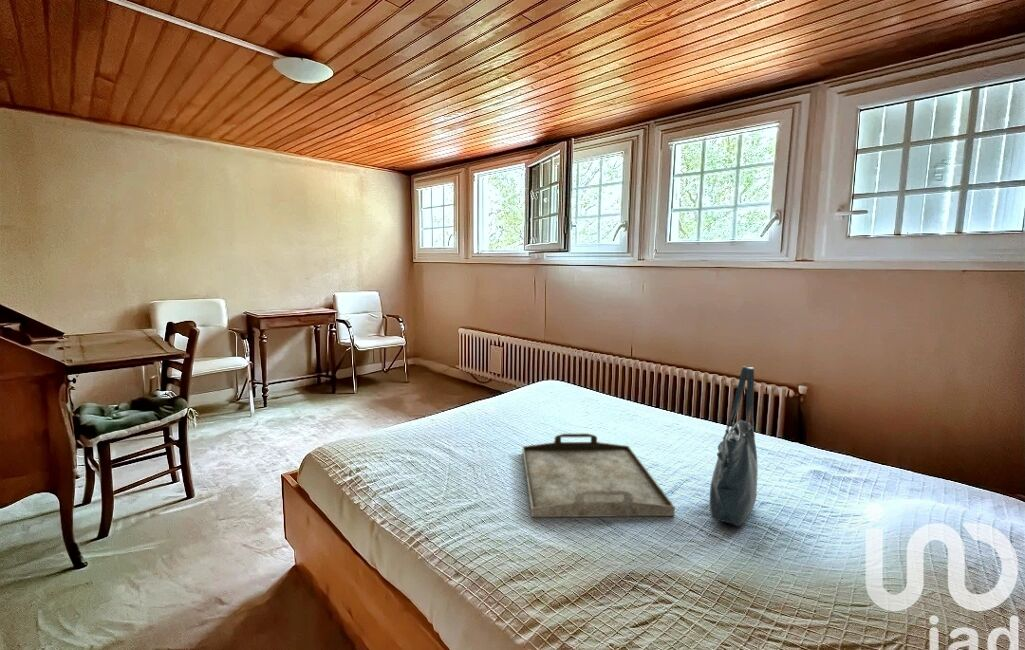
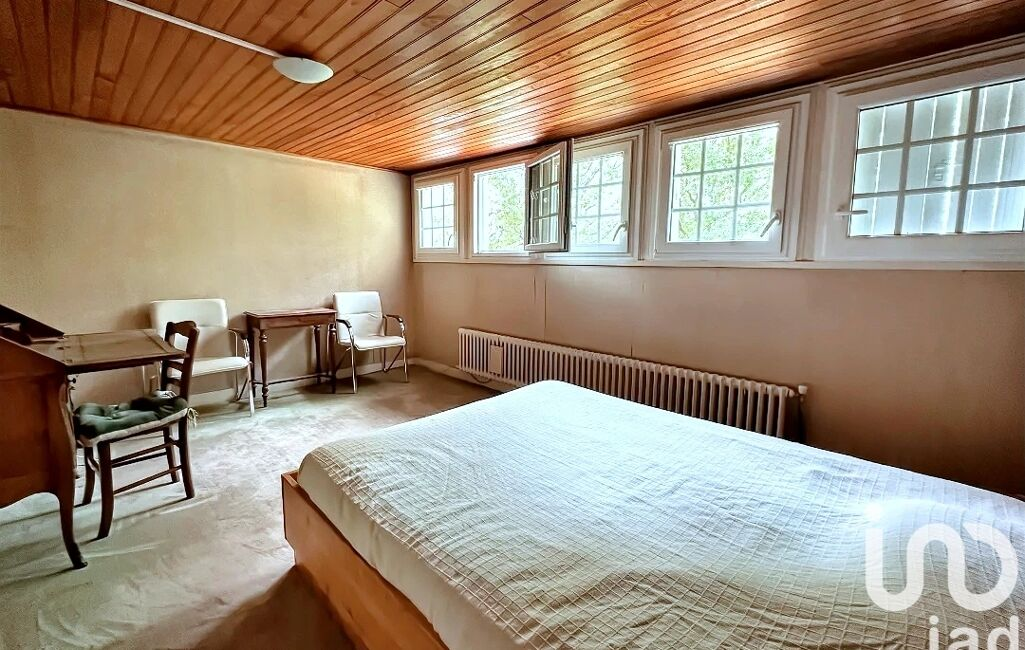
- serving tray [521,432,676,518]
- tote bag [709,365,759,527]
